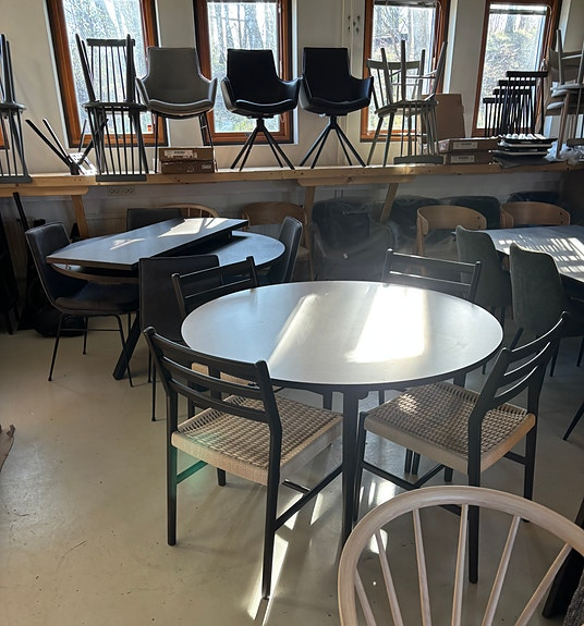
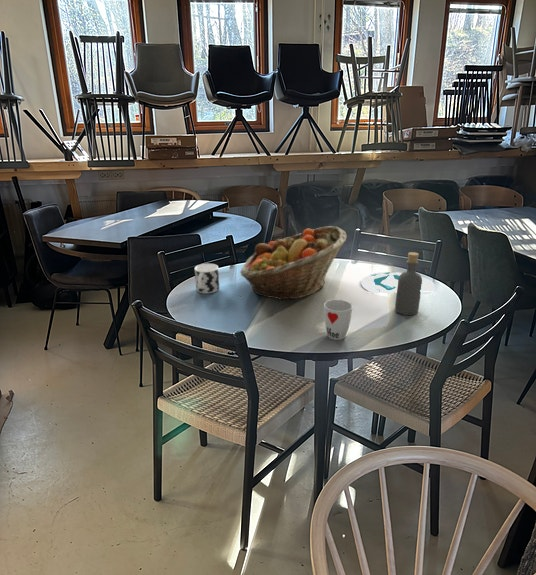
+ bottle [394,251,423,316]
+ fruit basket [239,225,348,301]
+ cup [323,298,354,341]
+ cup [194,263,220,294]
+ plate [360,271,436,296]
